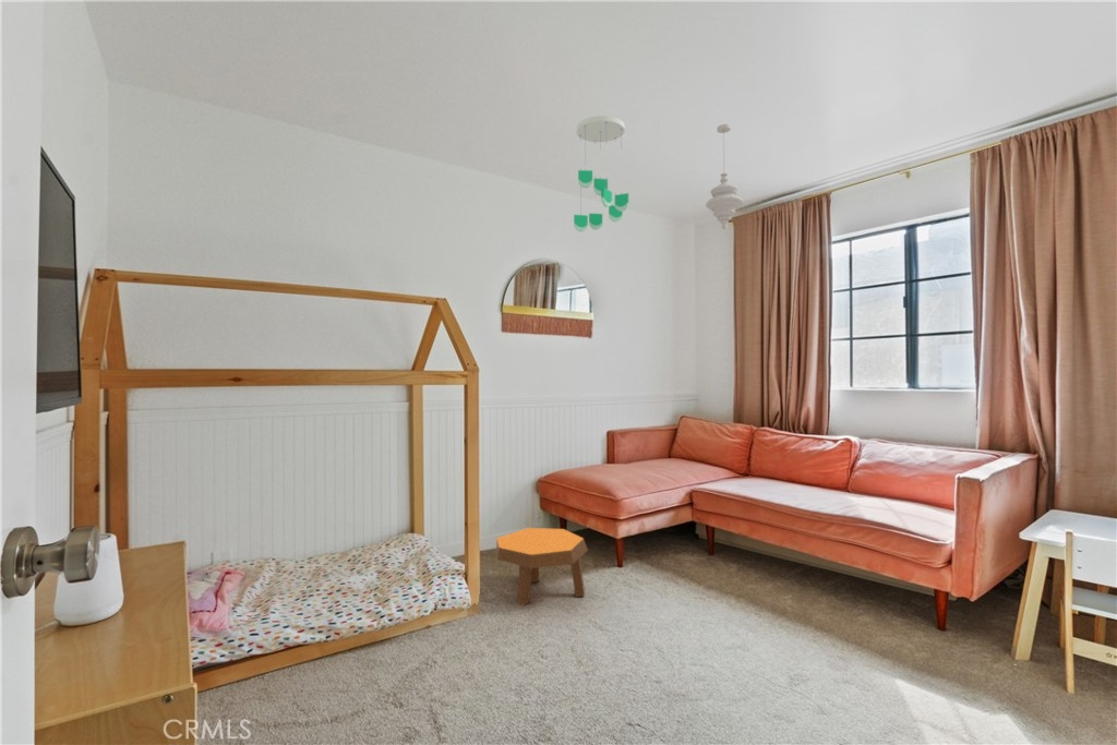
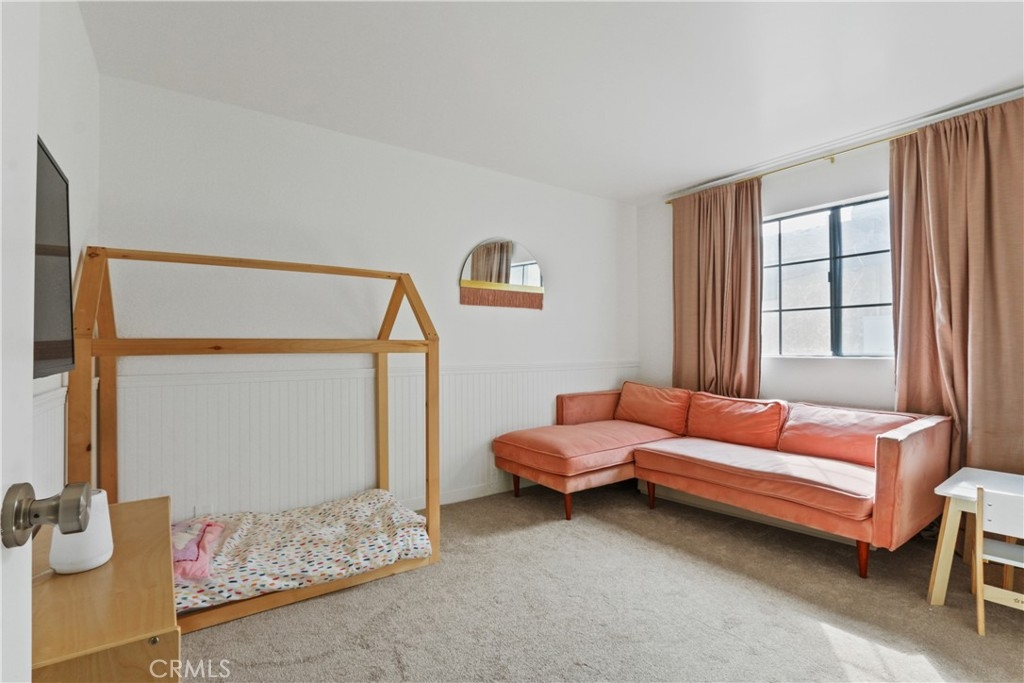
- ceiling mobile [573,115,629,232]
- footstool [495,527,589,606]
- pendant light [705,123,744,230]
